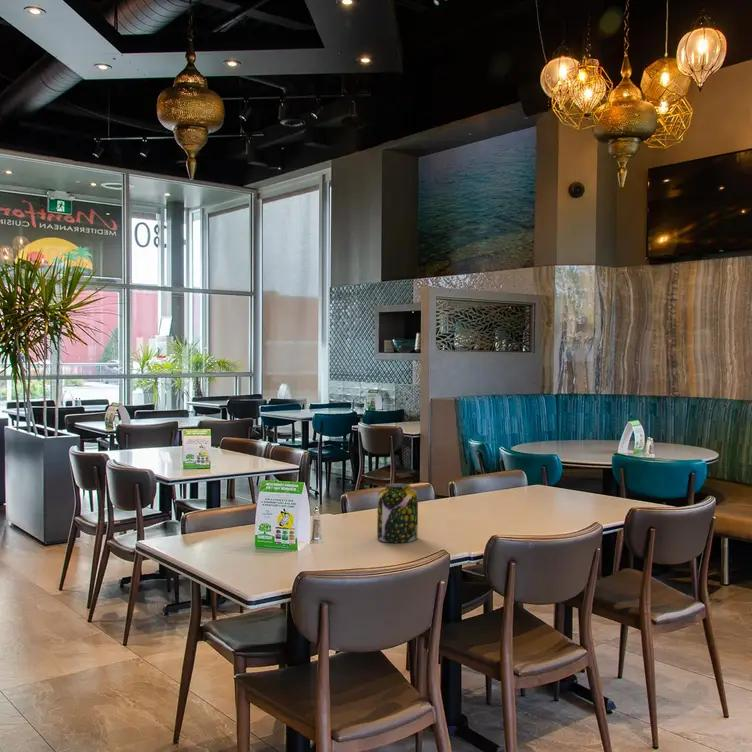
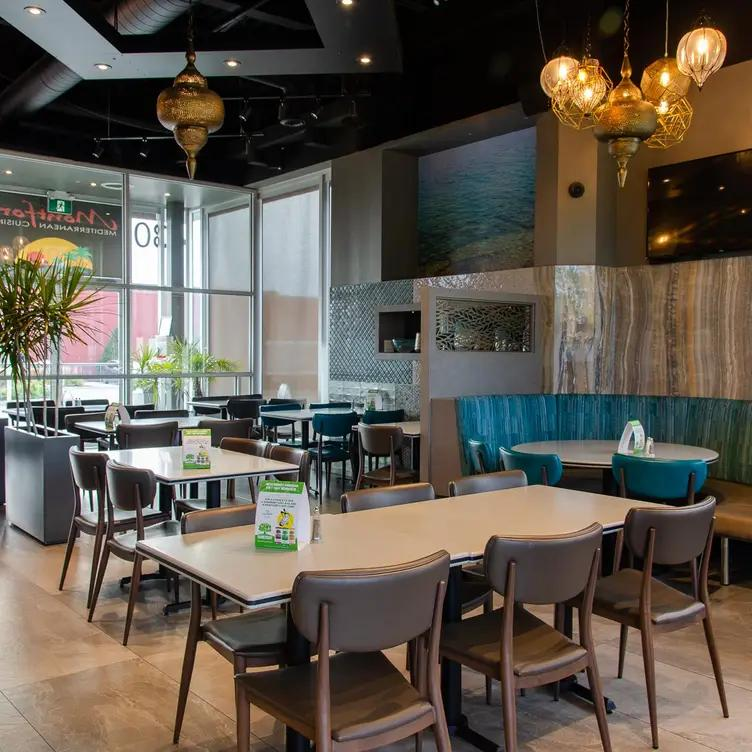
- jar [376,482,419,544]
